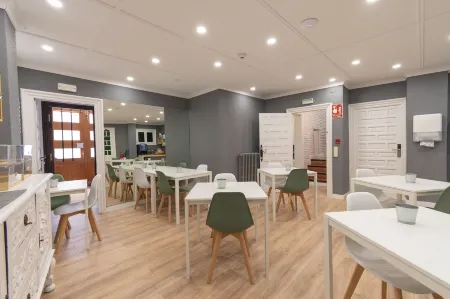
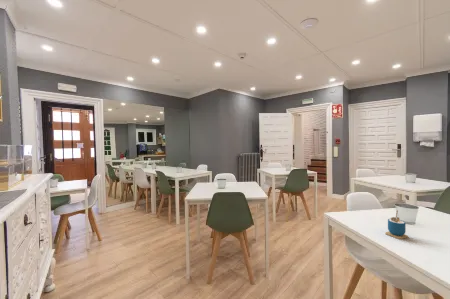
+ cup [385,209,409,240]
